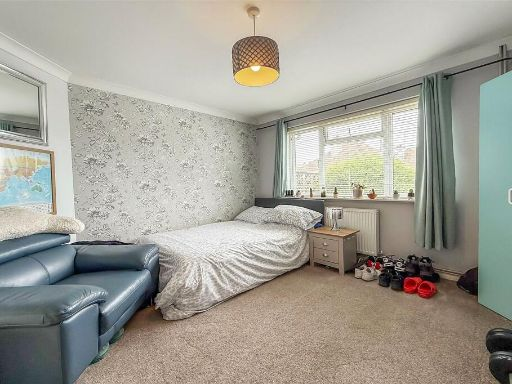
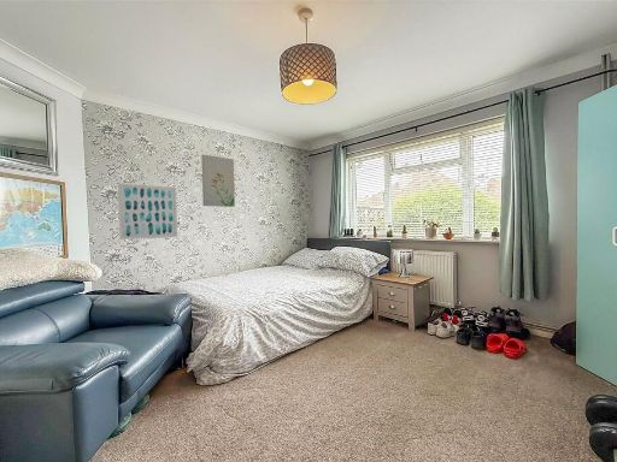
+ wall art [200,153,236,208]
+ wall art [117,183,178,241]
